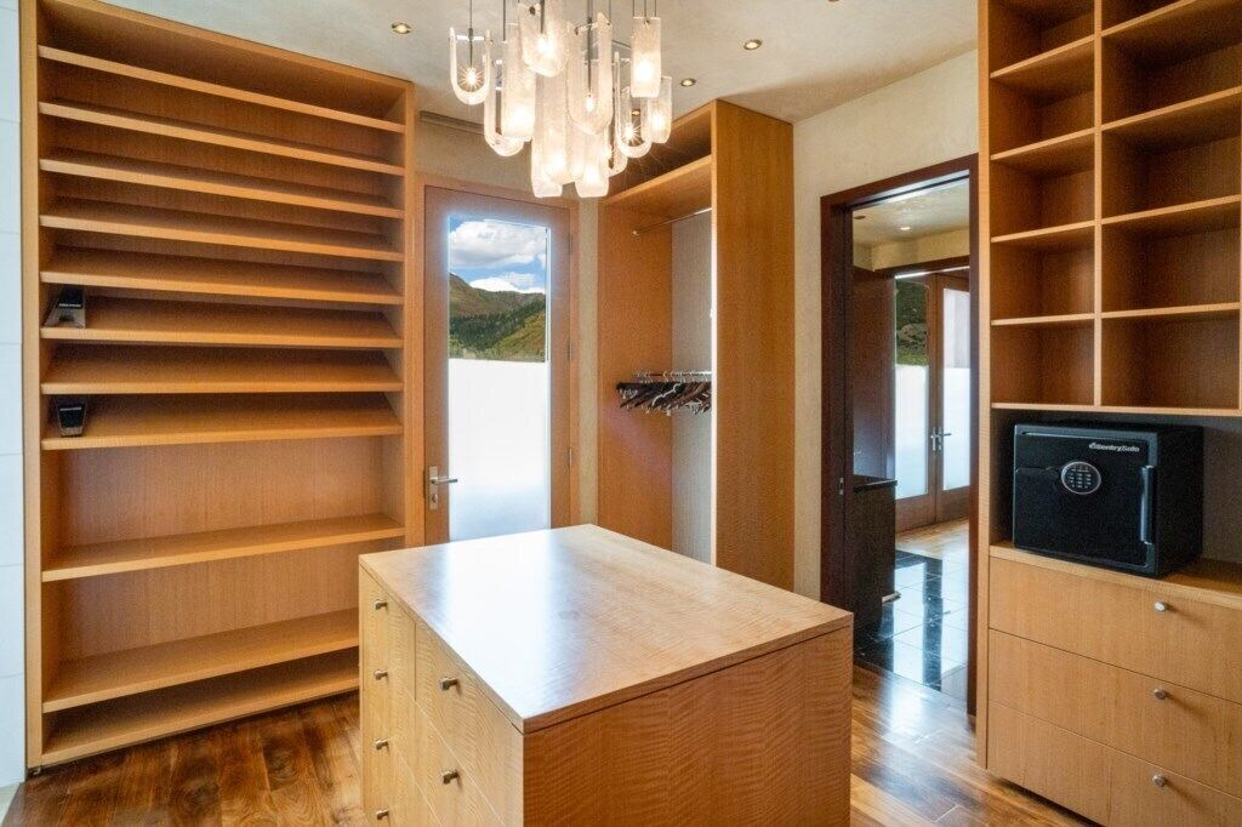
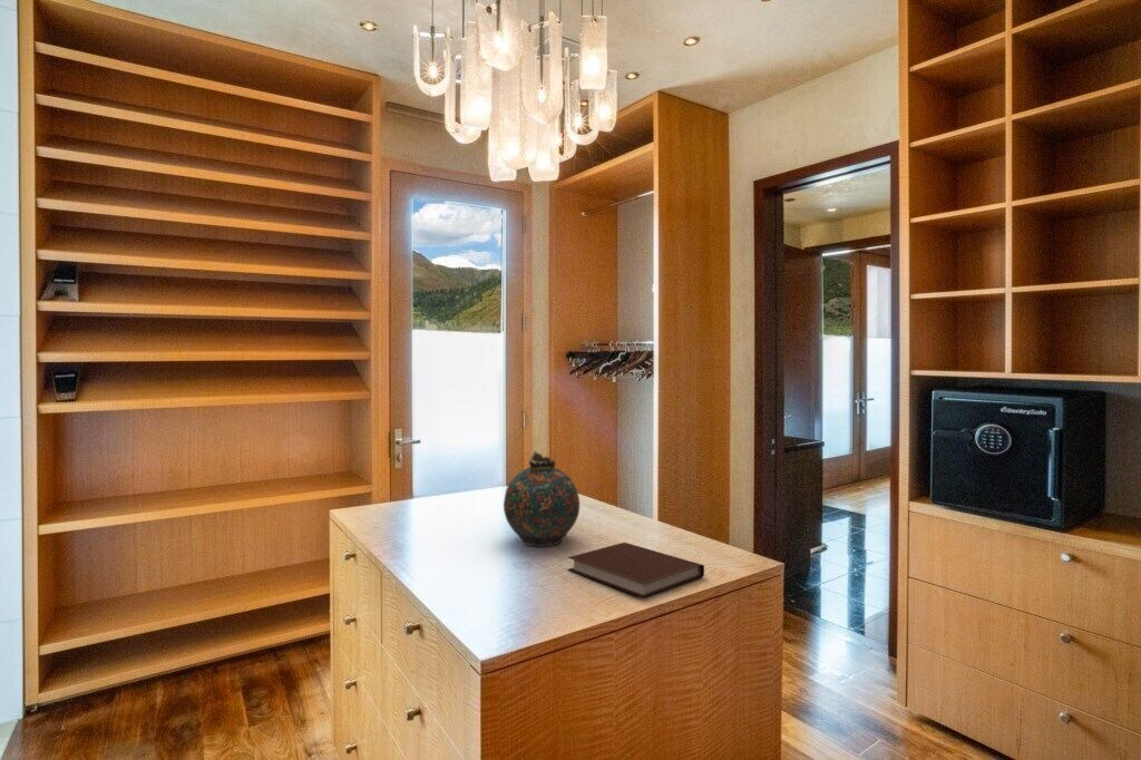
+ snuff bottle [503,450,581,547]
+ notebook [566,542,705,600]
